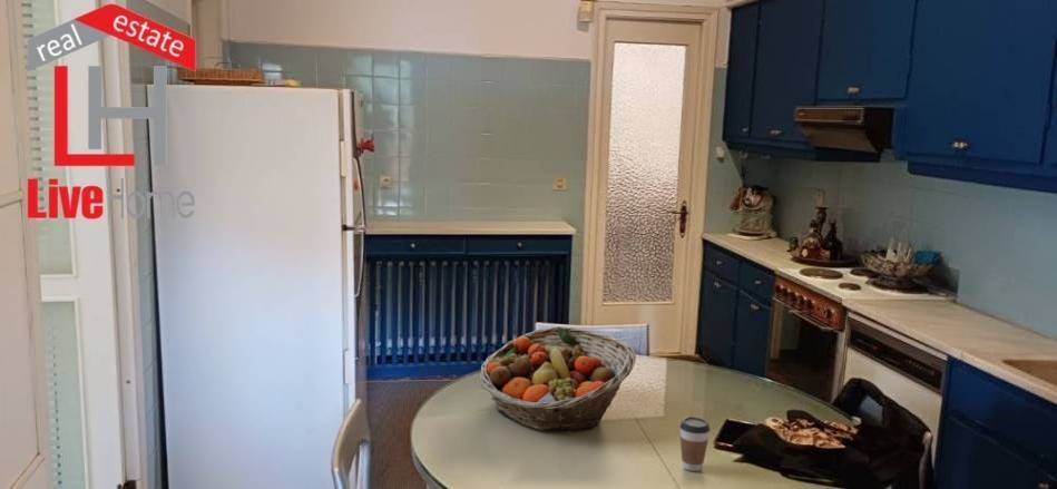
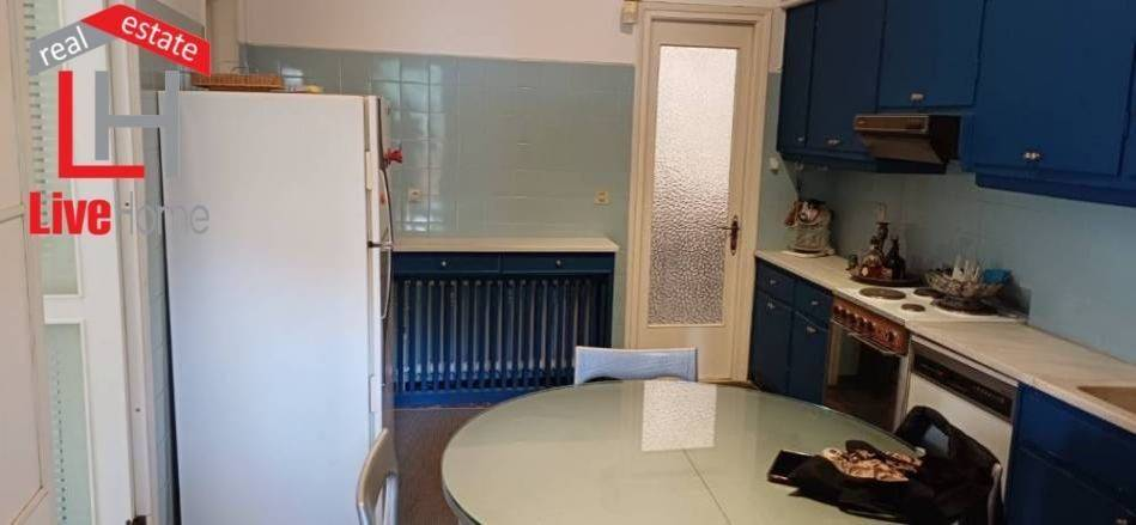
- fruit basket [478,325,637,433]
- coffee cup [679,415,711,472]
